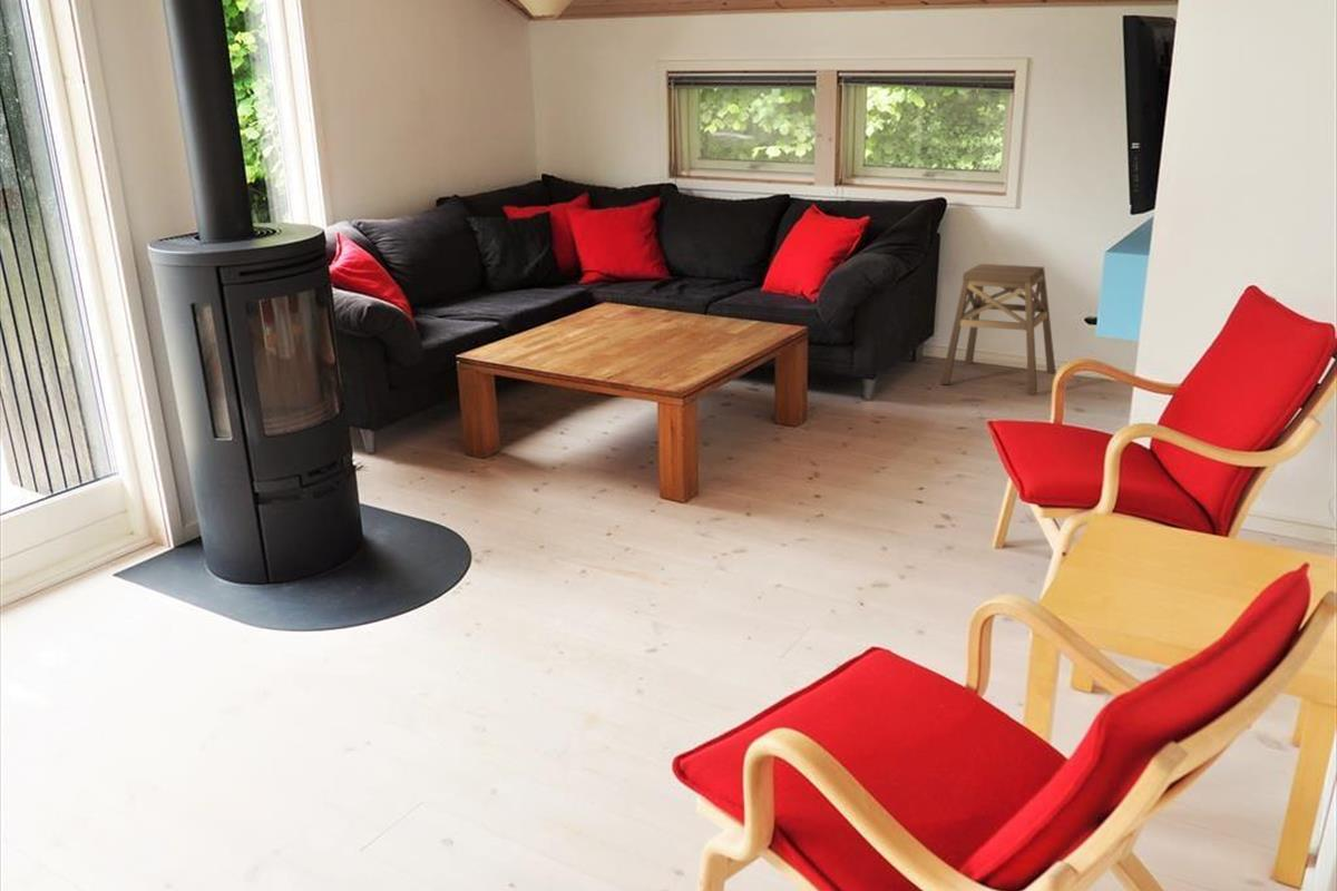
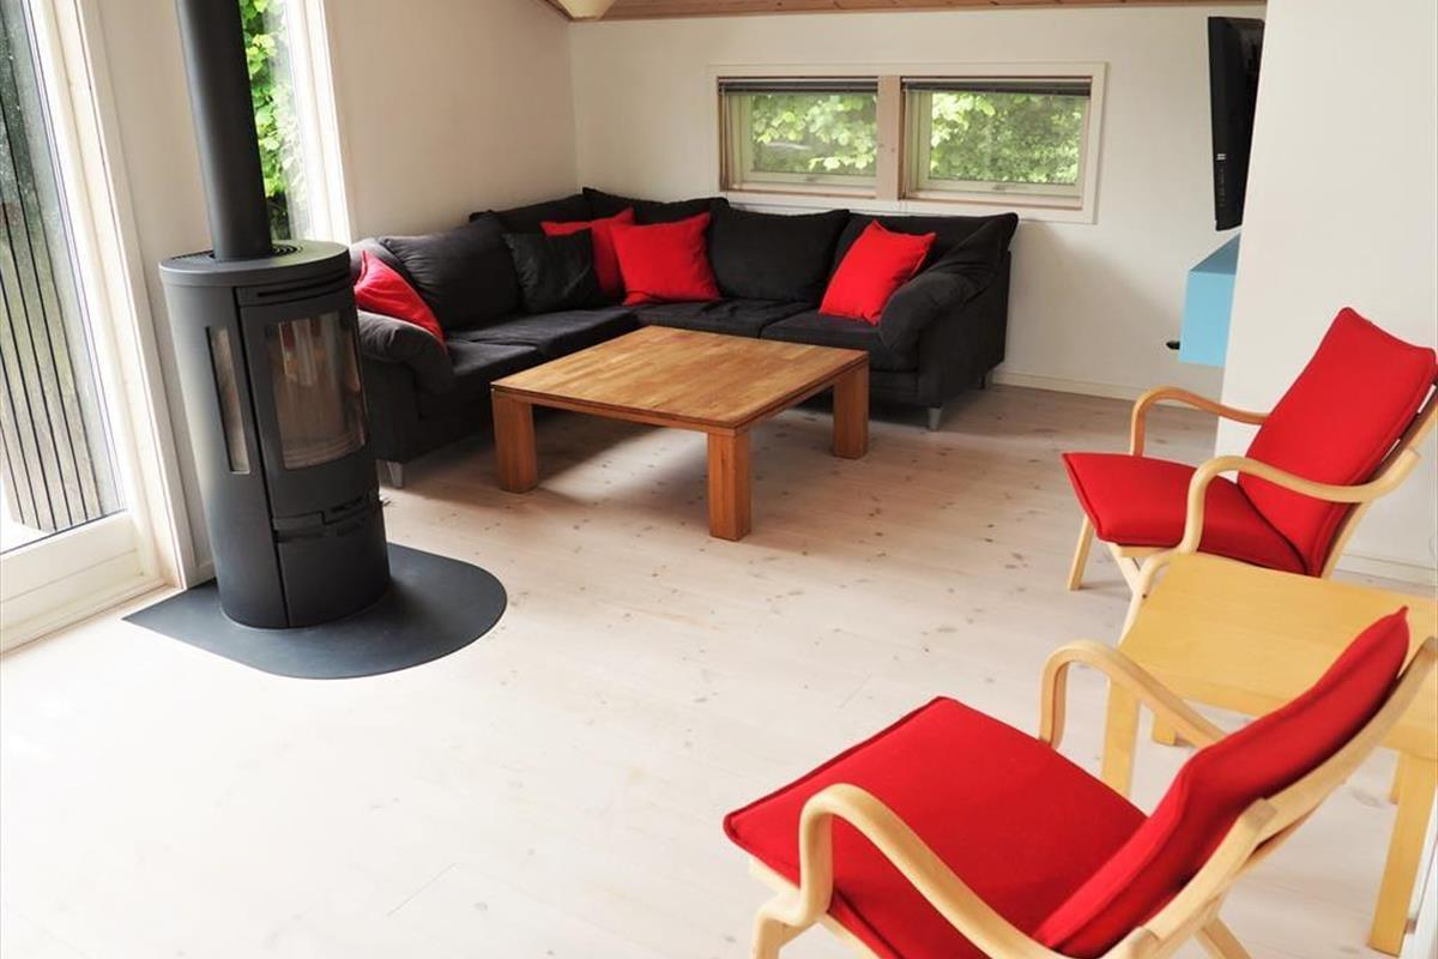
- stool [939,263,1056,394]
